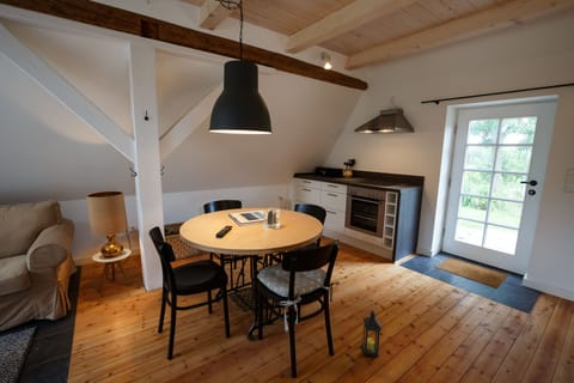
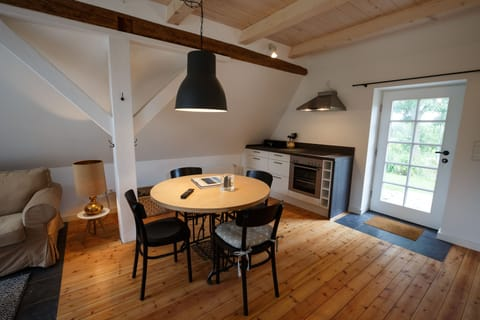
- lantern [361,310,383,357]
